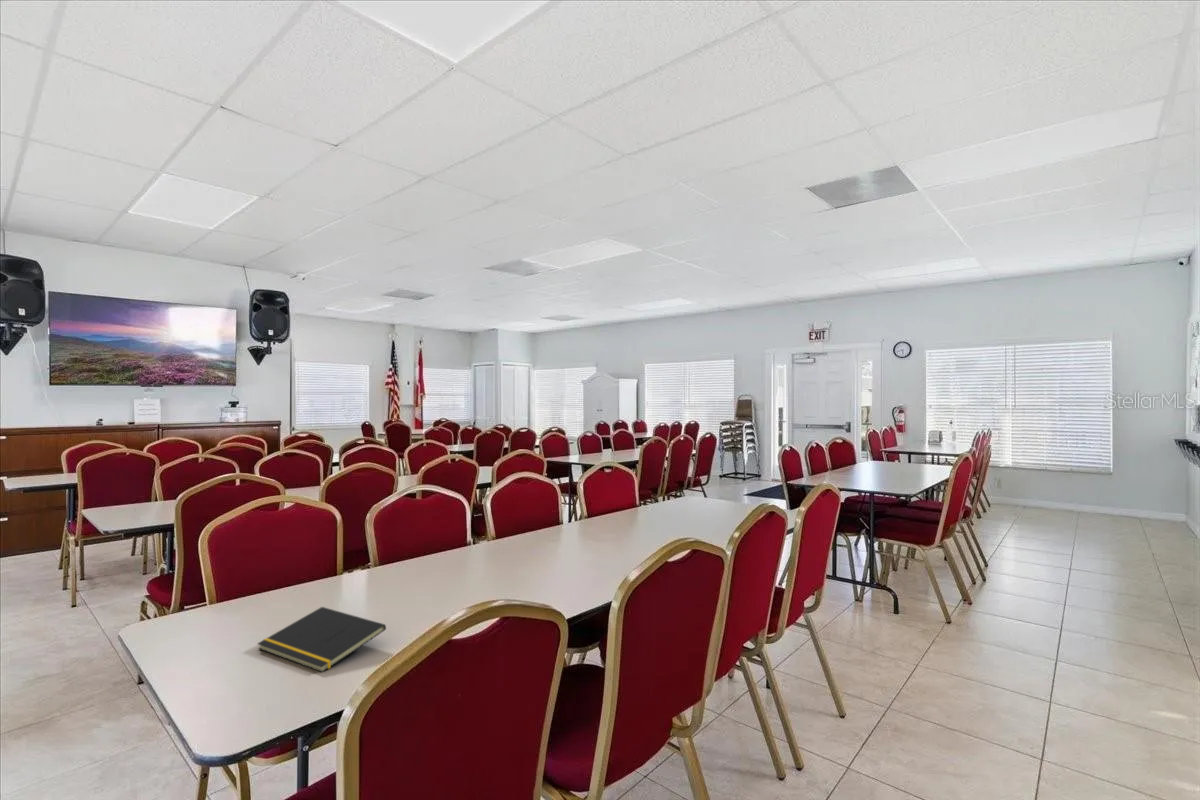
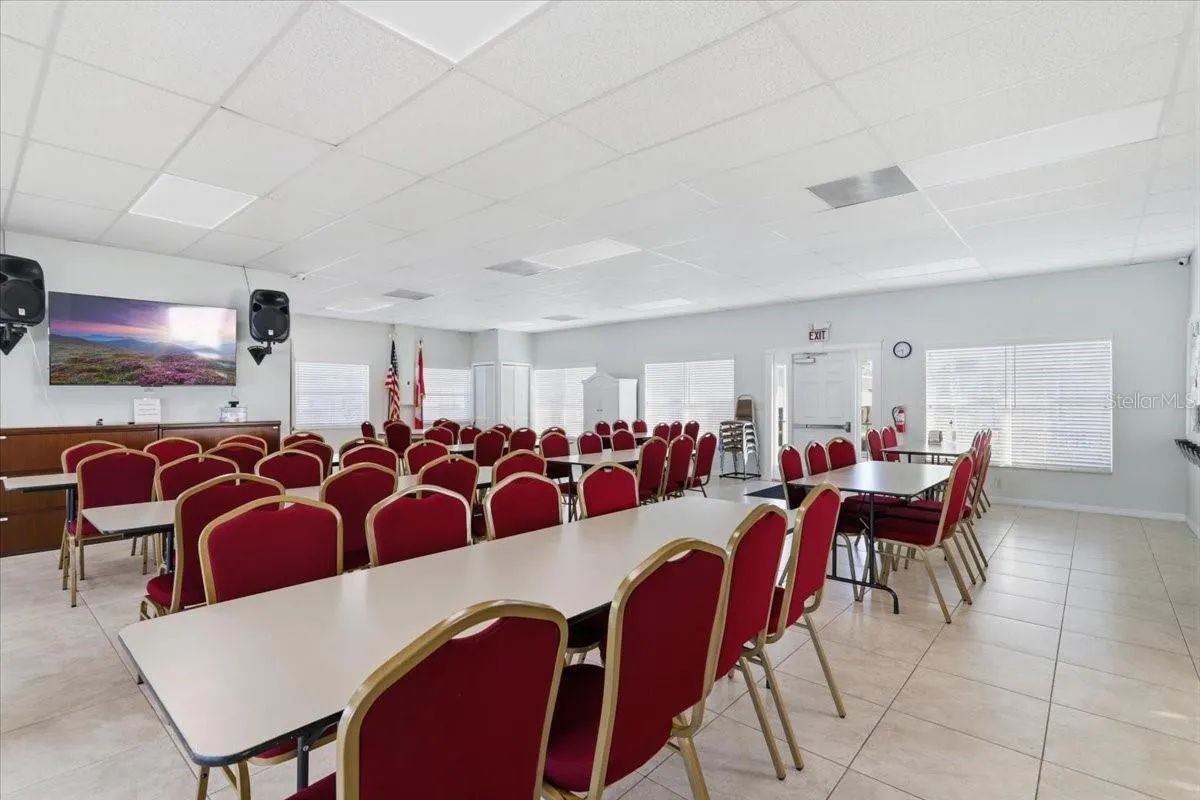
- notepad [256,606,387,673]
